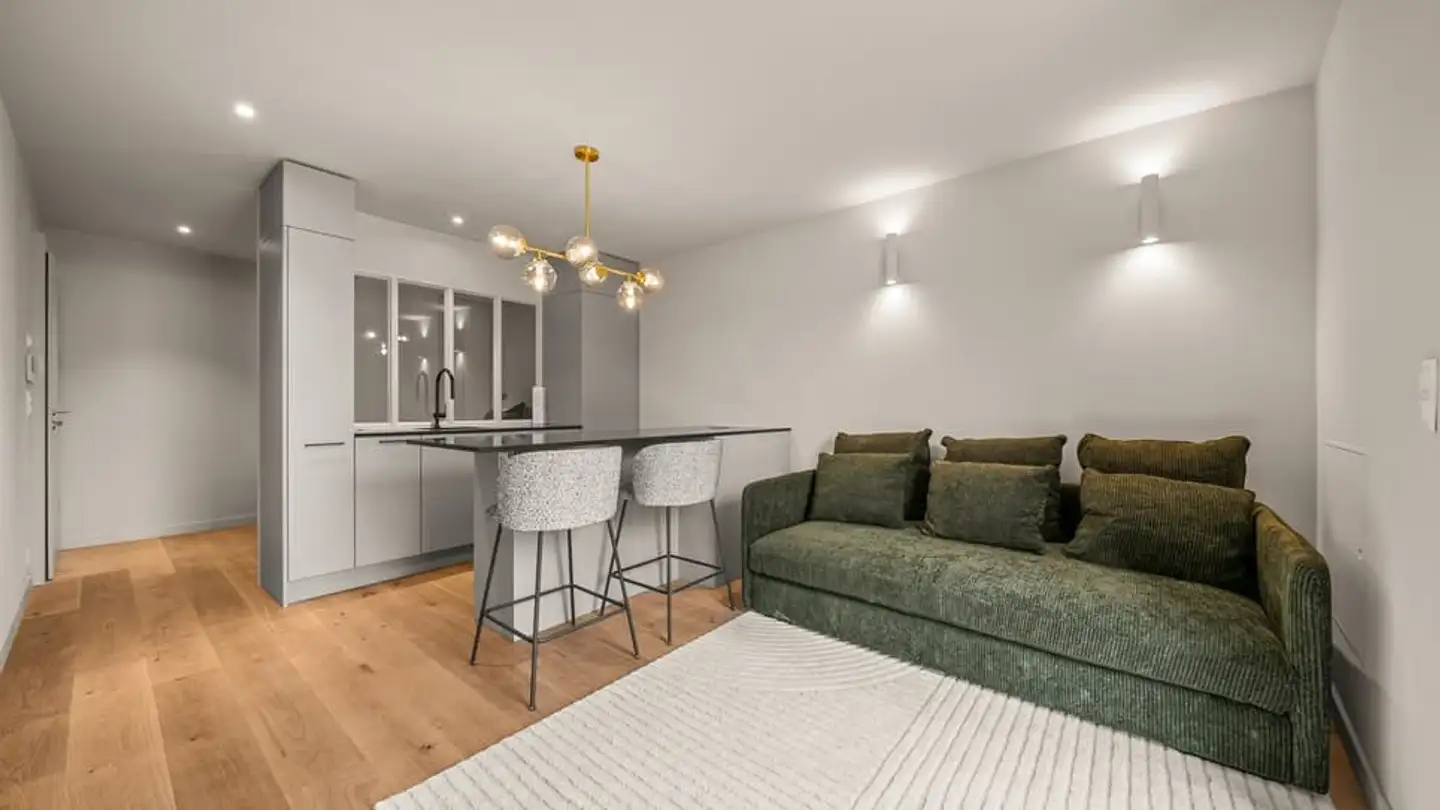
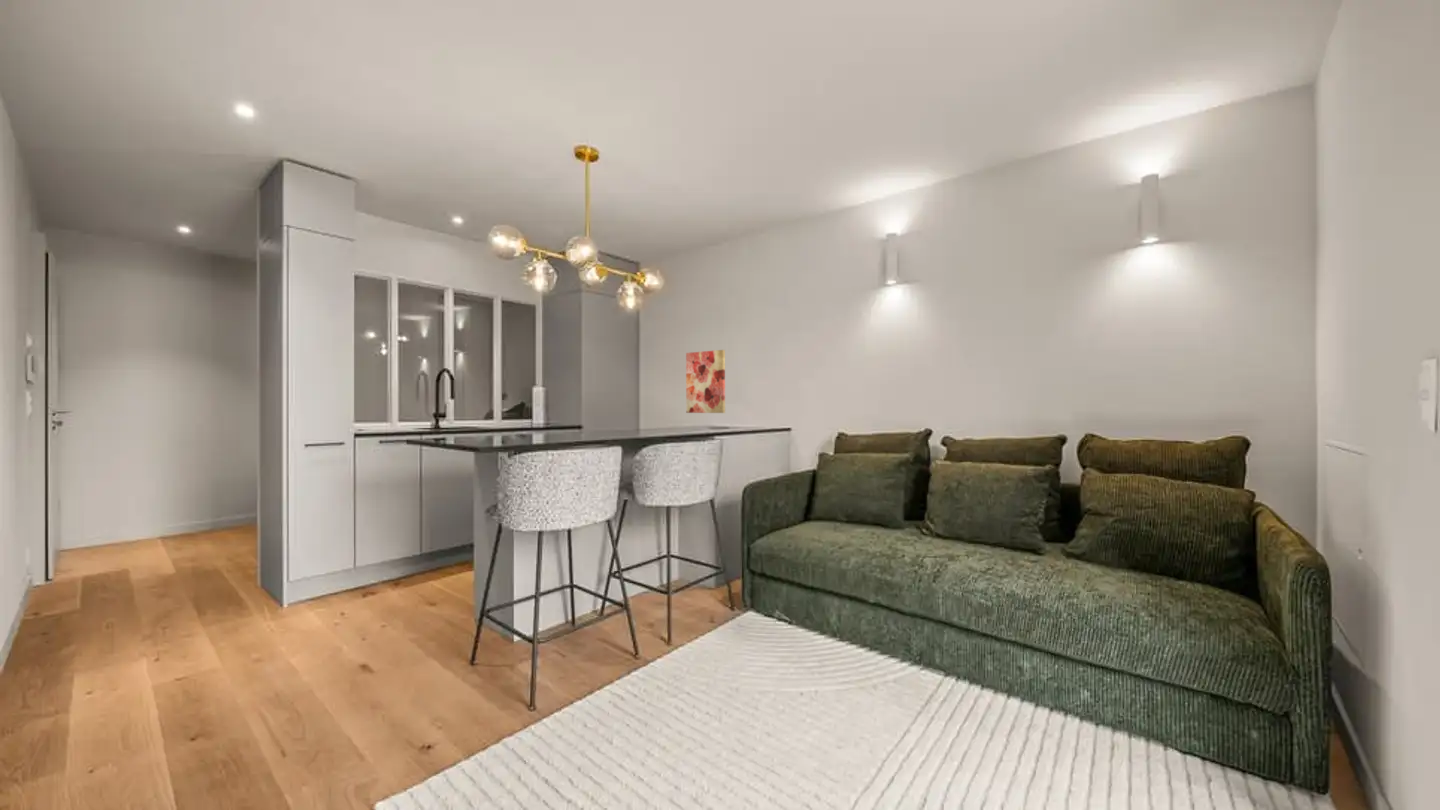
+ wall art [685,349,726,414]
